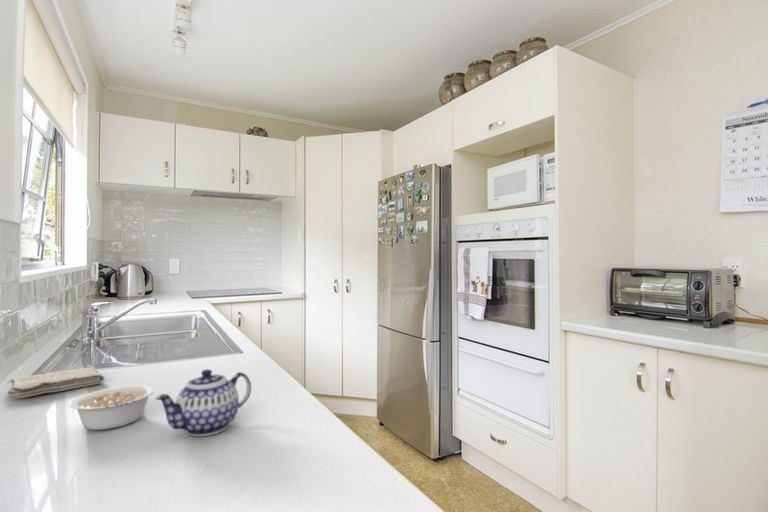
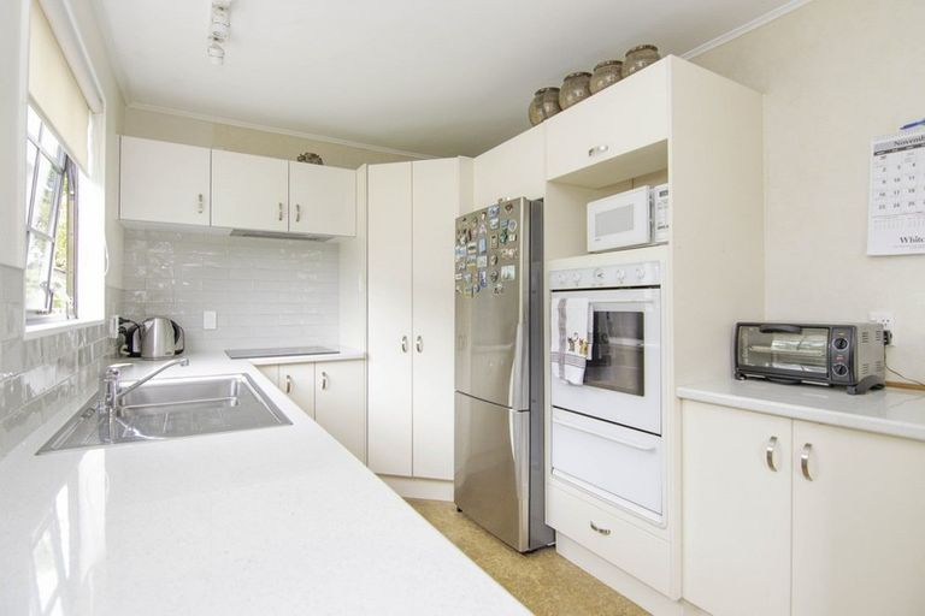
- teapot [154,368,252,437]
- legume [69,384,170,431]
- washcloth [6,366,105,399]
